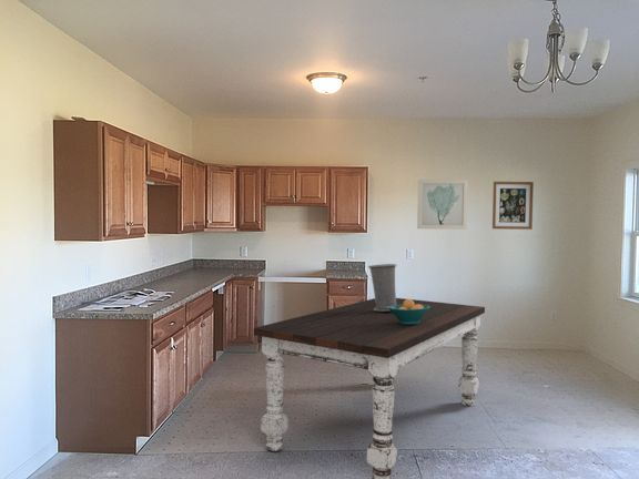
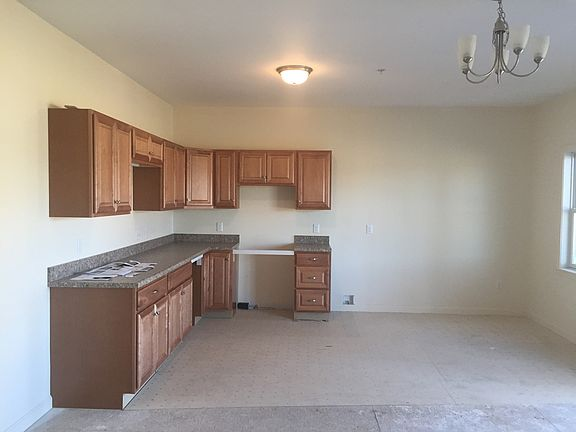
- wall art [491,181,535,231]
- fruit bowl [388,298,430,325]
- vase [367,263,398,312]
- dining table [253,297,486,479]
- wall art [416,179,469,231]
